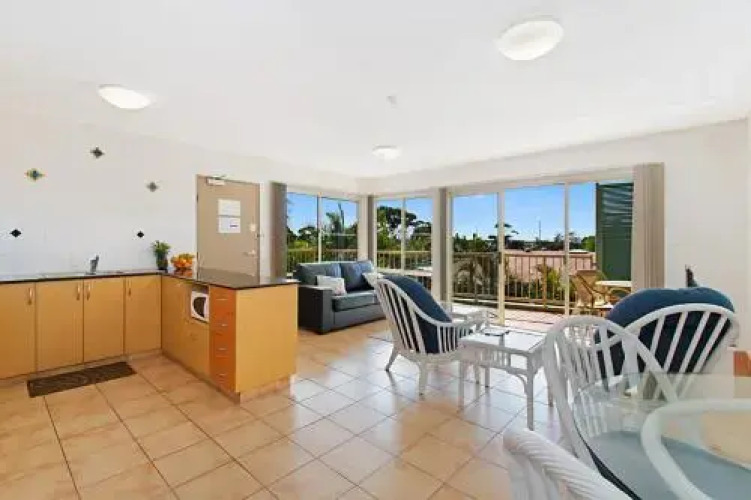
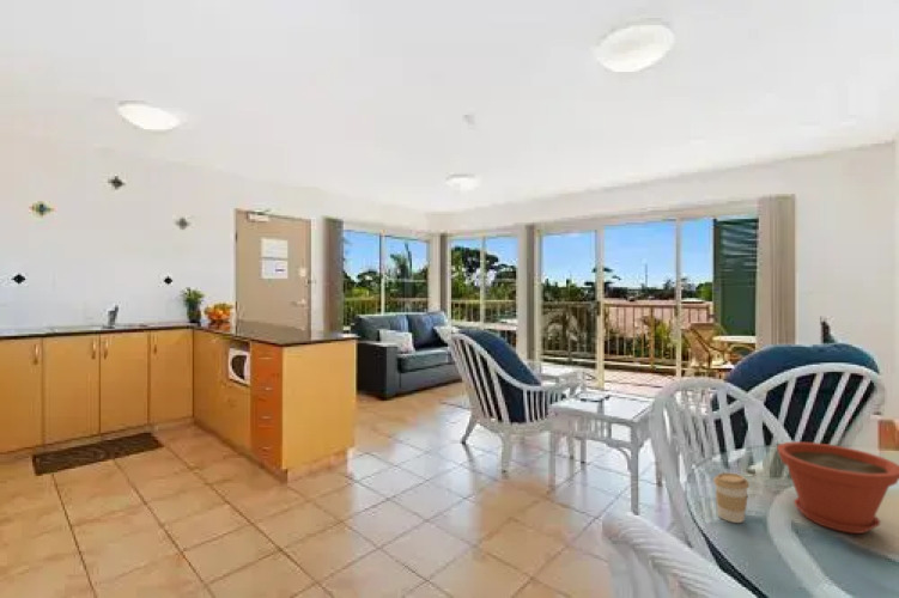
+ plant pot [776,440,899,535]
+ coffee cup [712,472,751,524]
